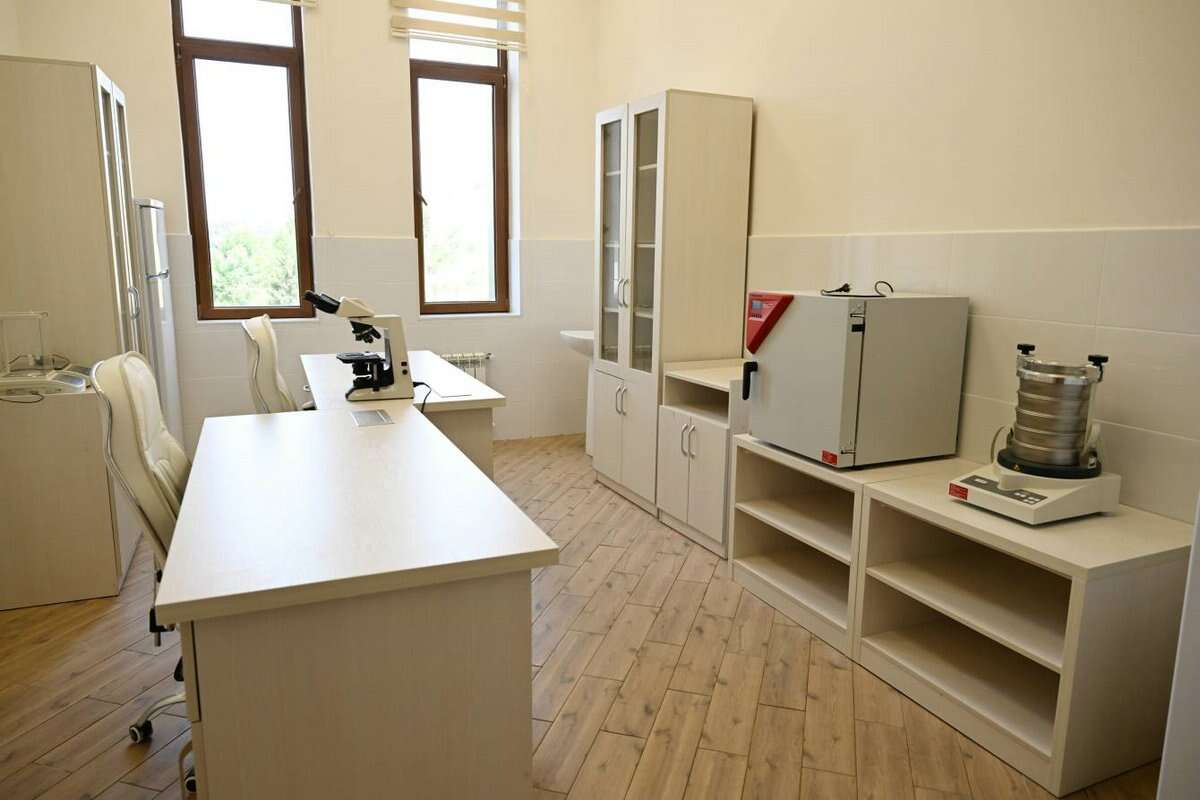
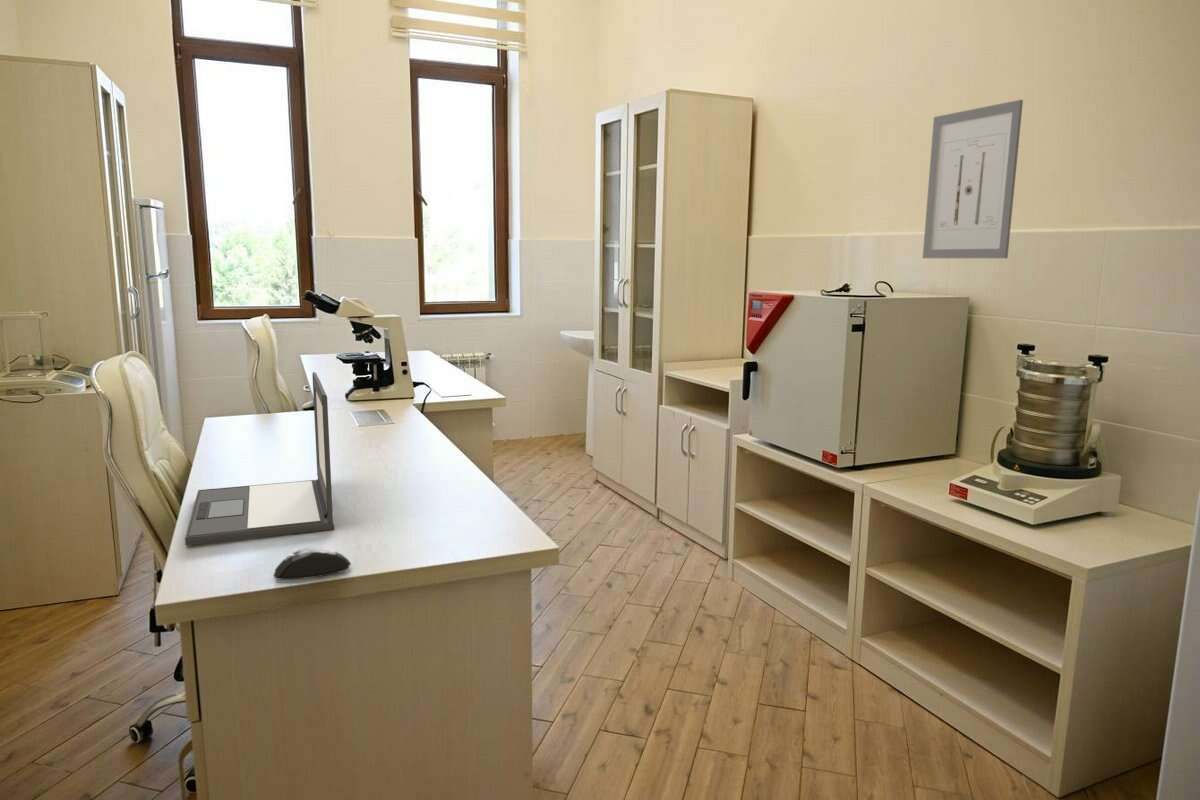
+ wall art [922,99,1024,259]
+ laptop [184,371,335,546]
+ mouse [273,546,352,581]
